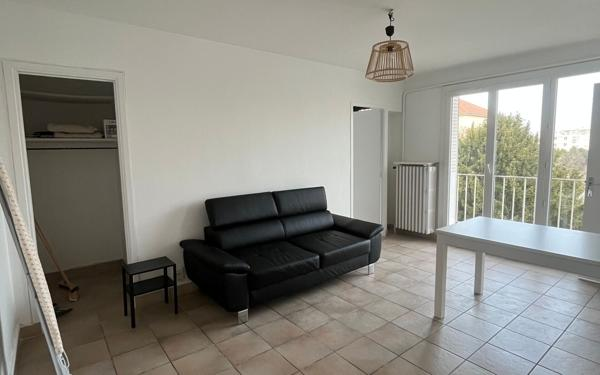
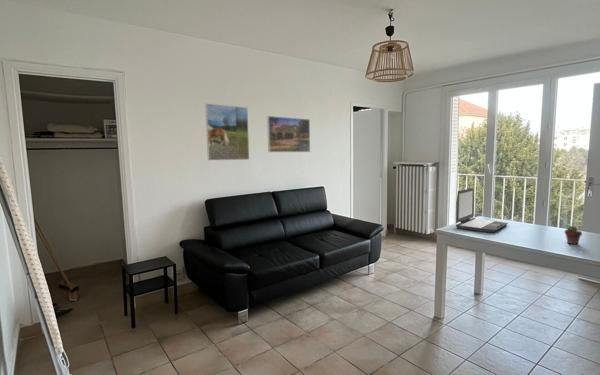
+ potted succulent [564,225,583,245]
+ laptop [455,187,509,233]
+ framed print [266,115,311,153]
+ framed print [204,103,250,161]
